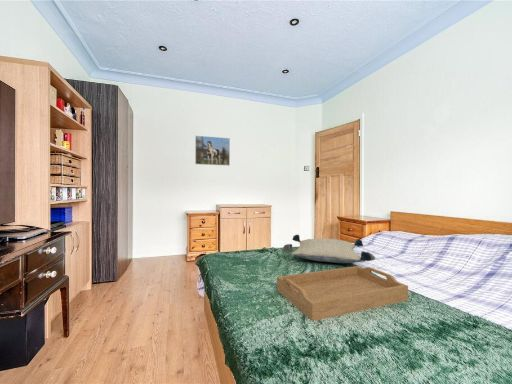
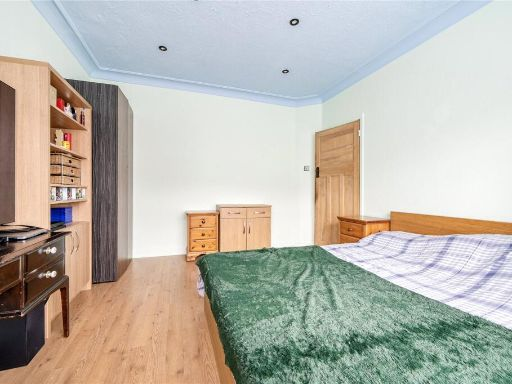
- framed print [194,135,231,167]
- pillow [281,234,376,264]
- serving tray [276,265,409,322]
